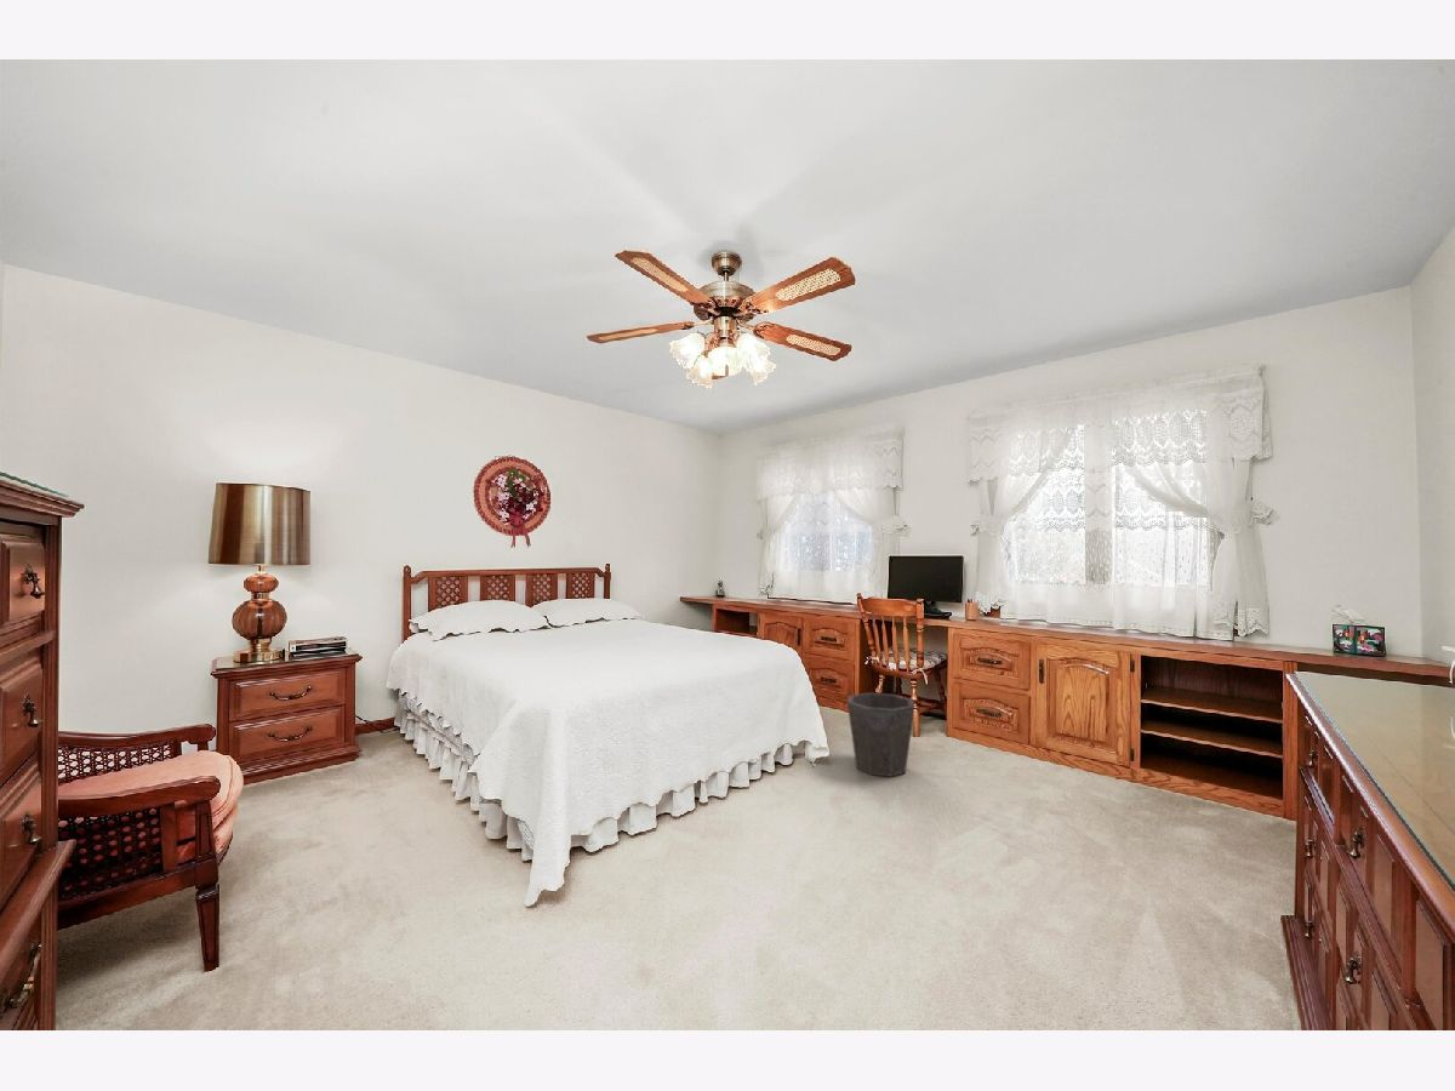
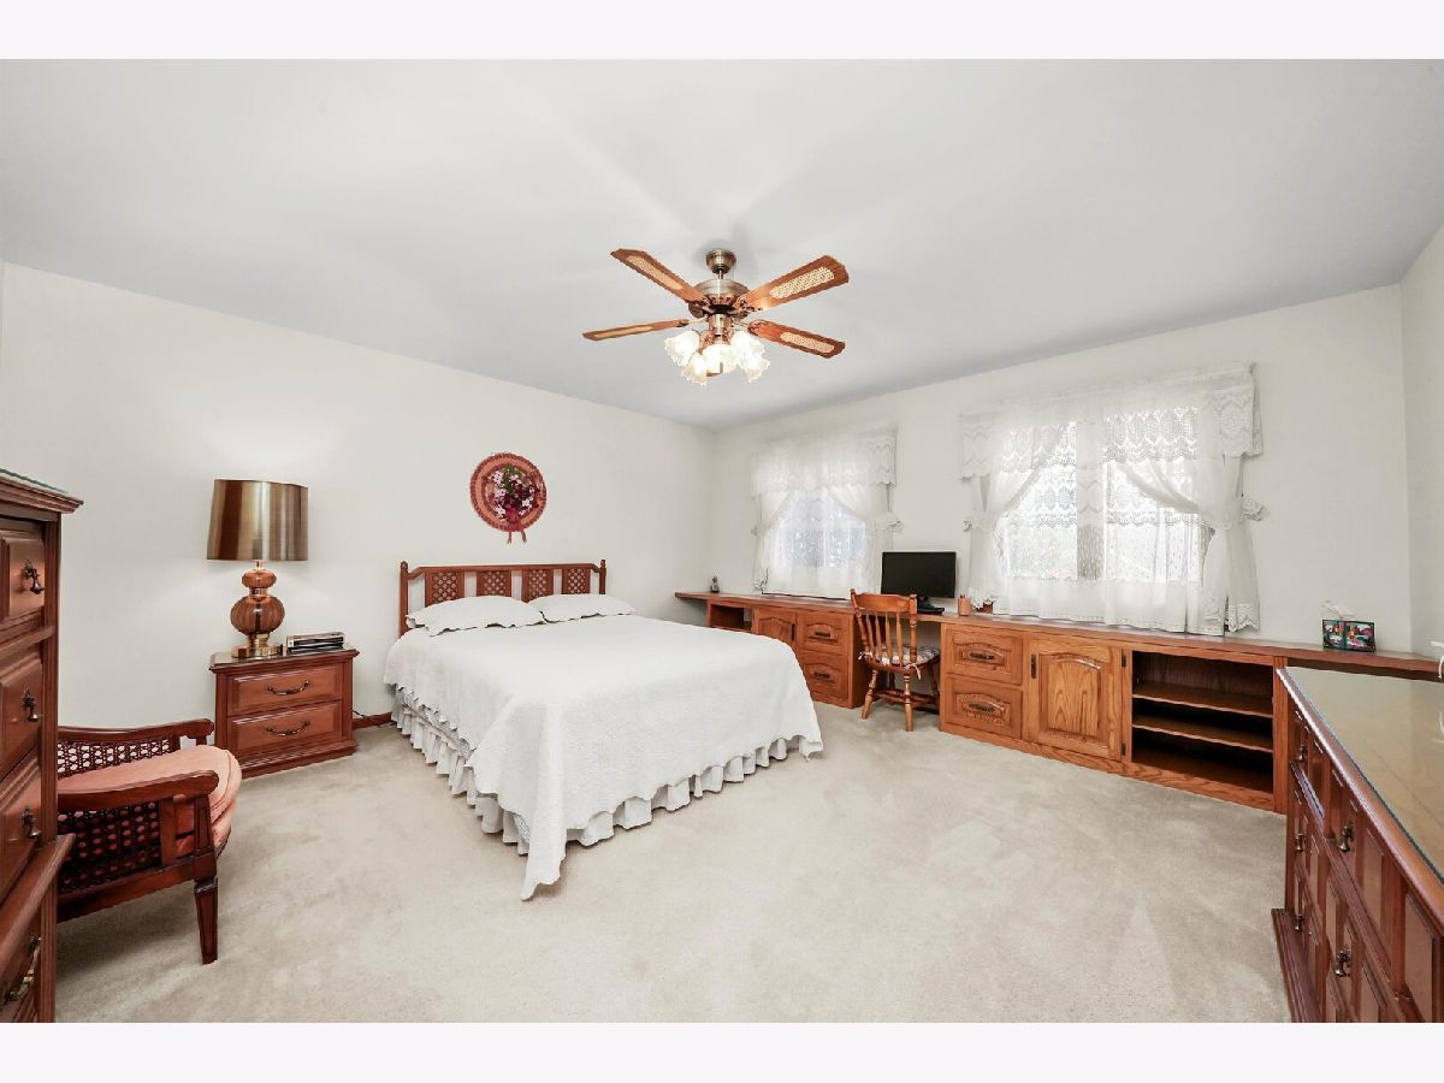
- waste bin [846,692,915,778]
